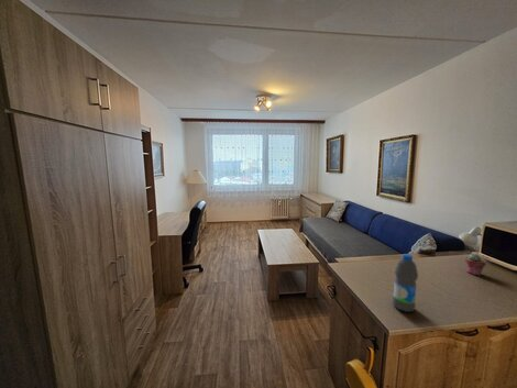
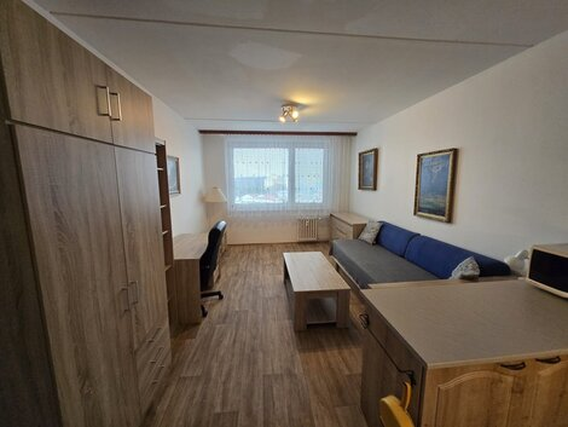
- potted succulent [464,253,487,277]
- water bottle [392,253,419,313]
